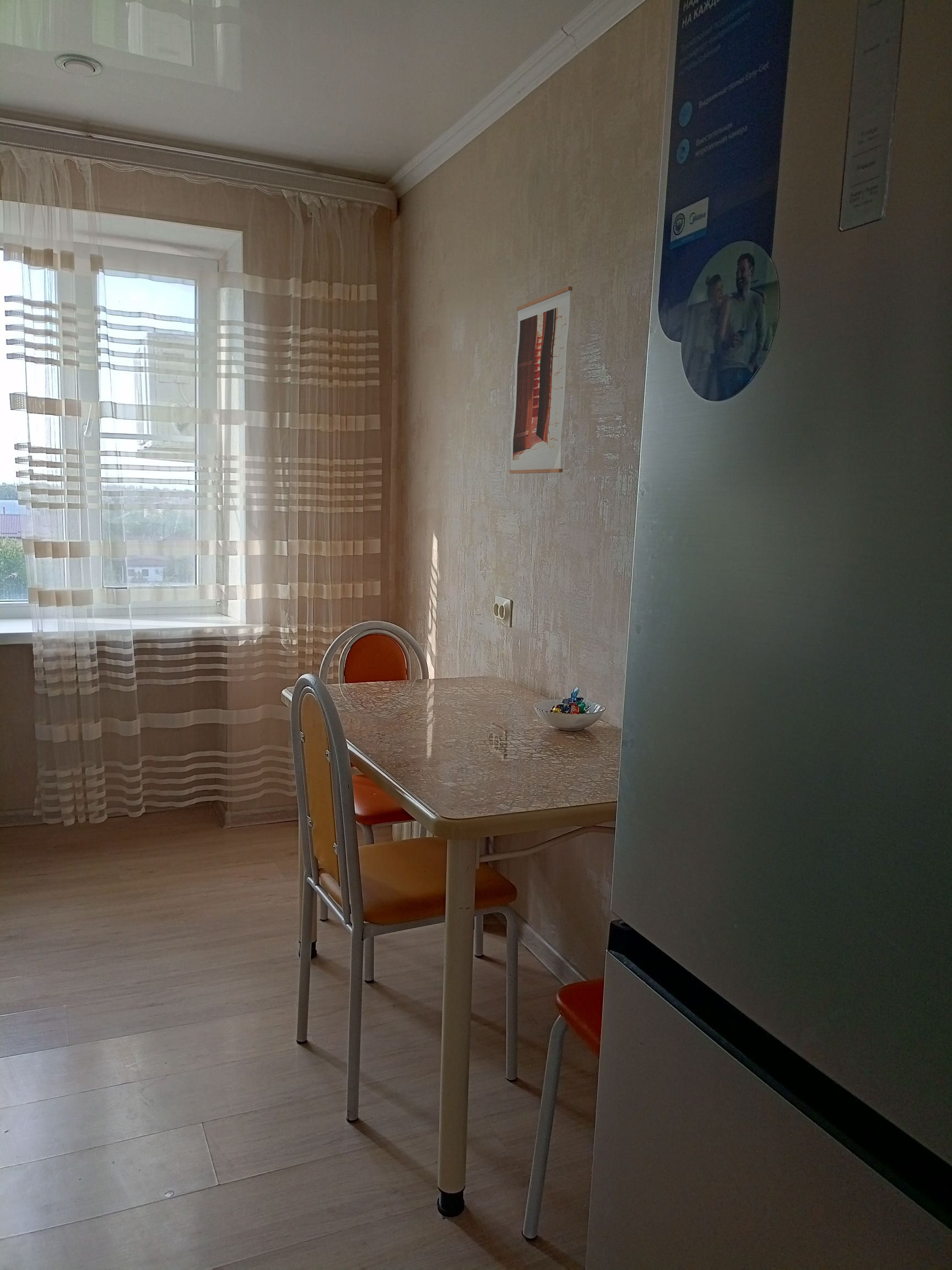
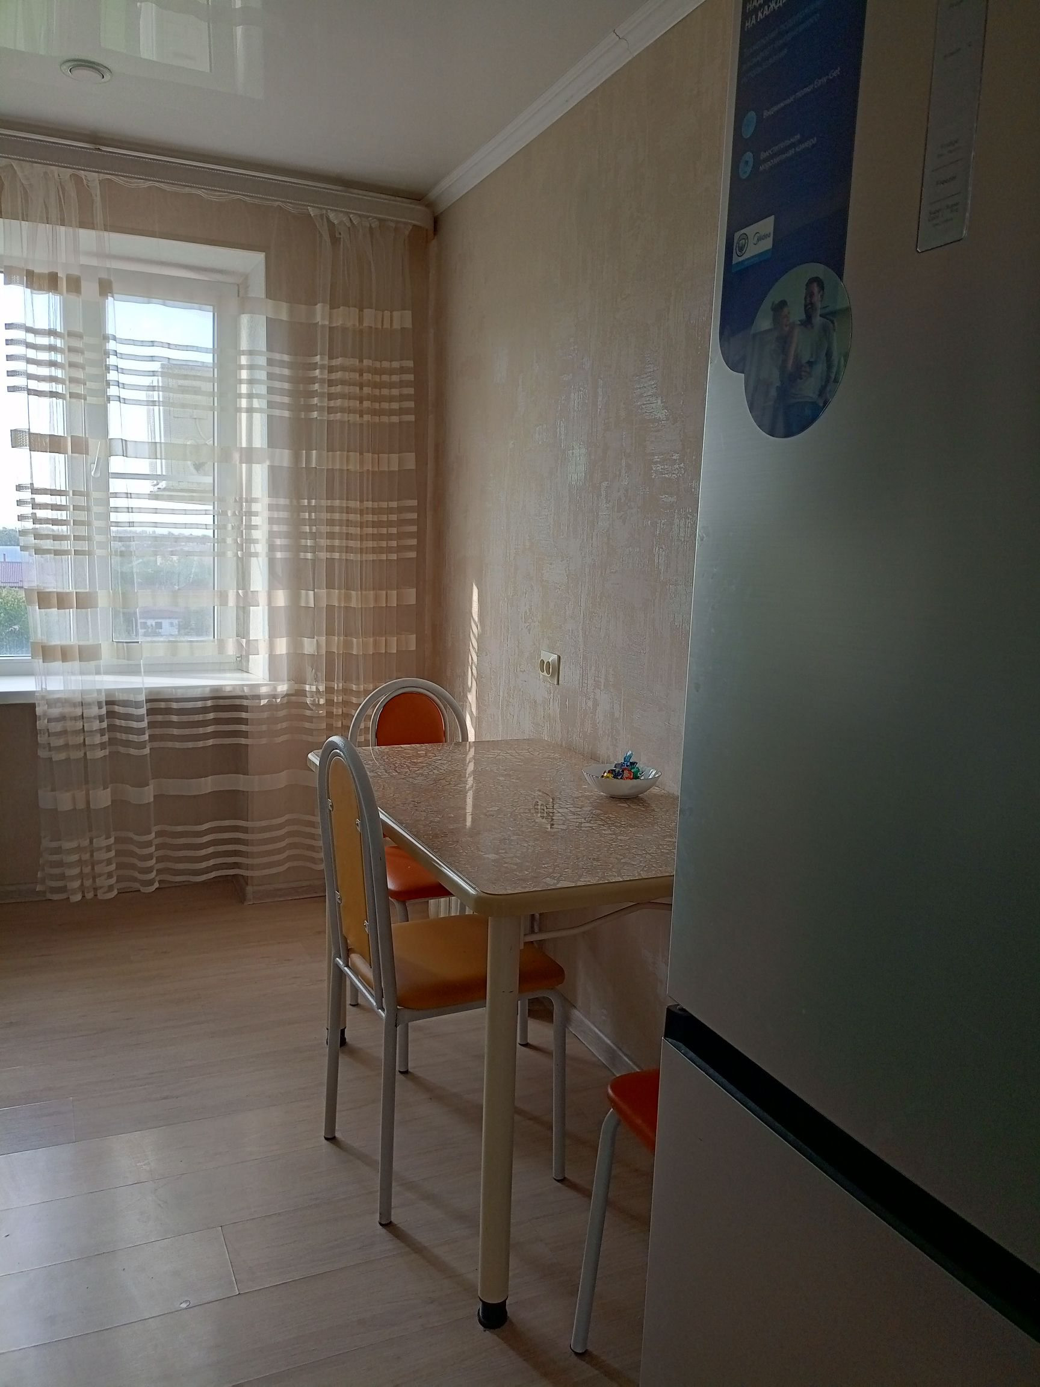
- wall art [509,286,573,474]
